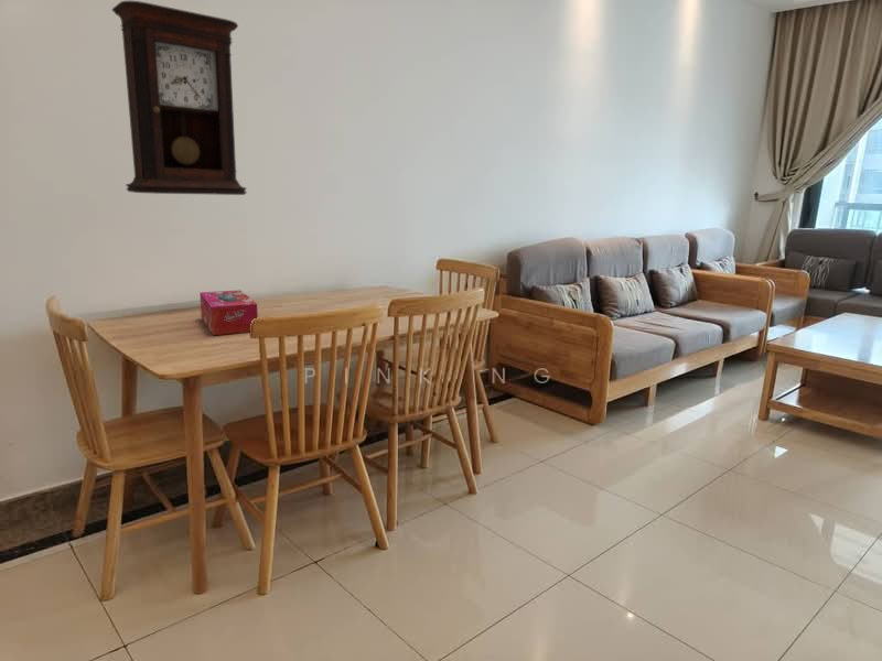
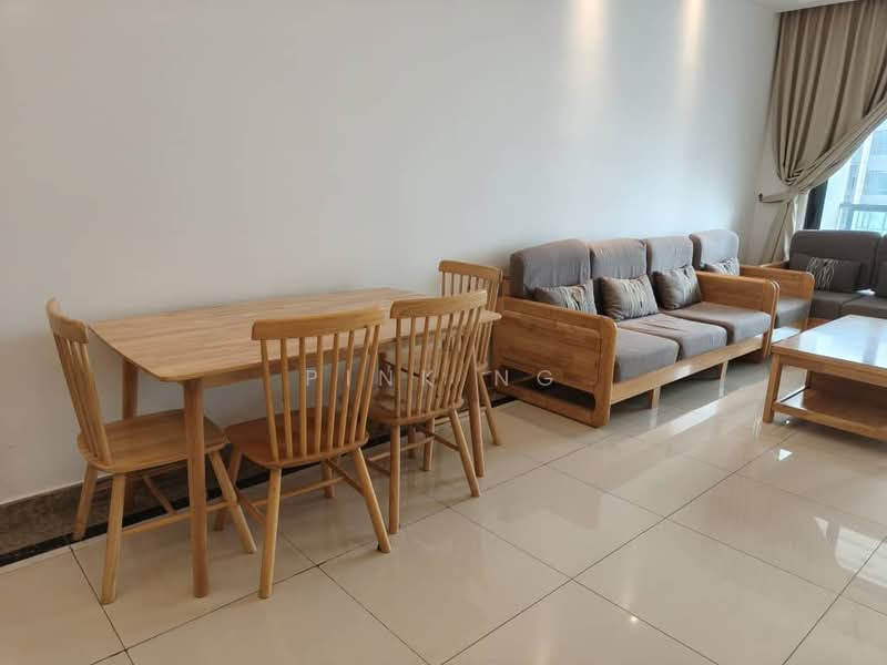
- tissue box [198,289,259,336]
- pendulum clock [111,0,248,196]
